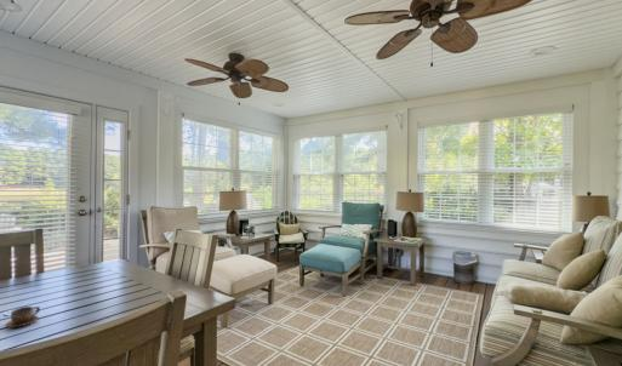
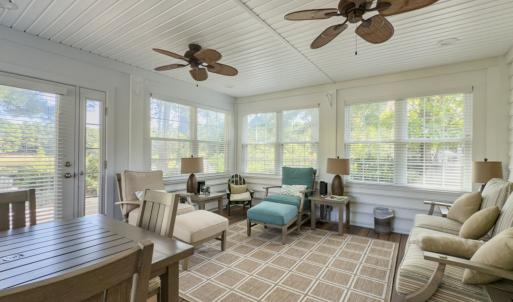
- cup [5,305,41,328]
